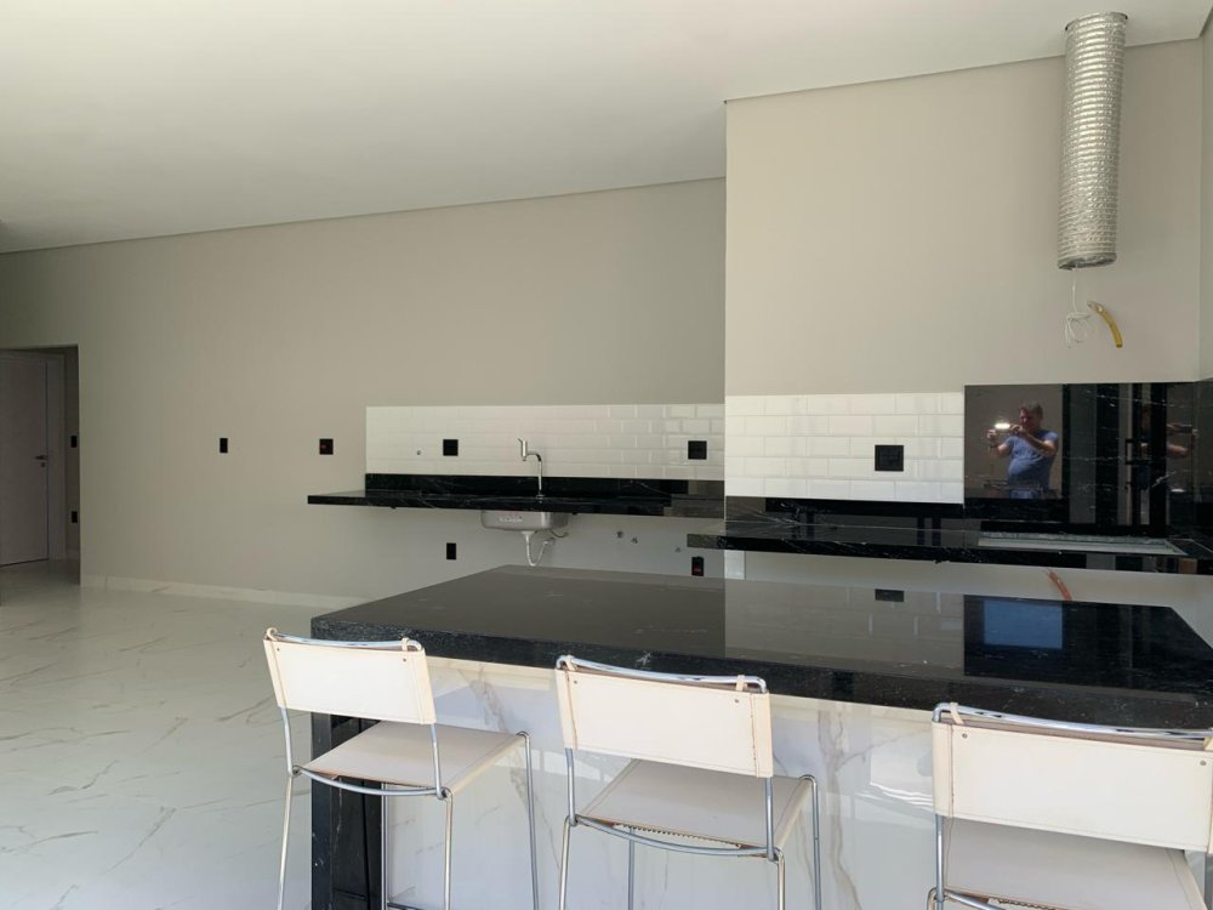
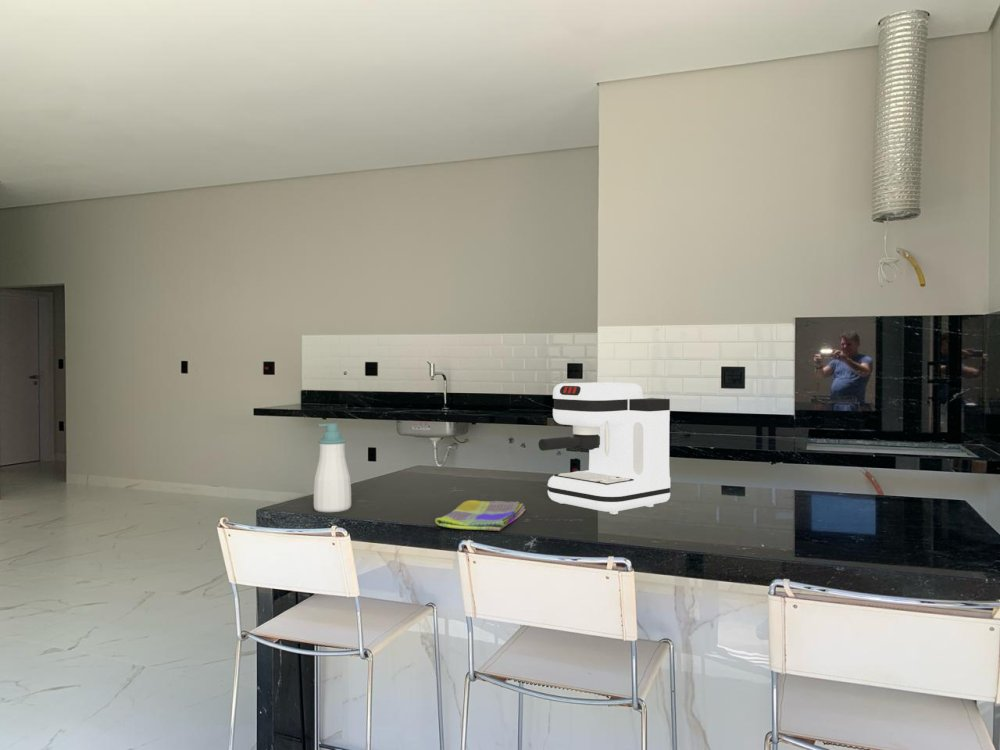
+ soap bottle [313,422,352,513]
+ coffee maker [538,381,671,515]
+ dish towel [434,499,526,532]
